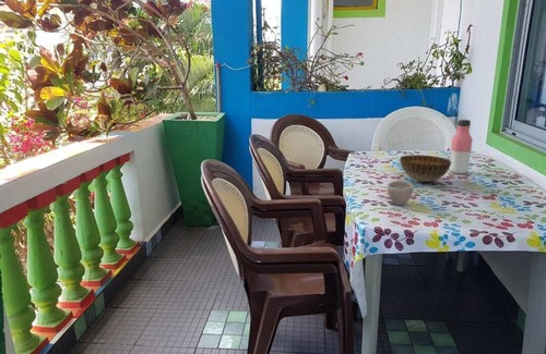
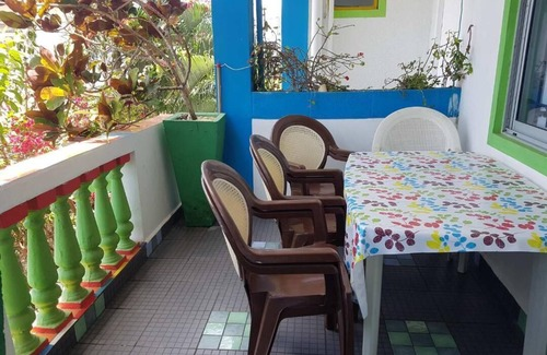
- cup [385,180,415,206]
- bowl [399,154,451,183]
- water bottle [449,119,474,175]
